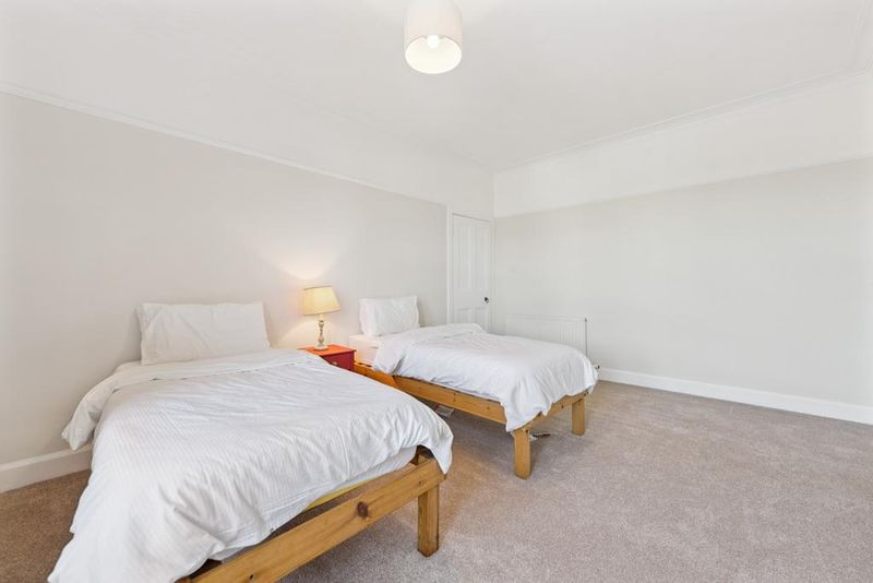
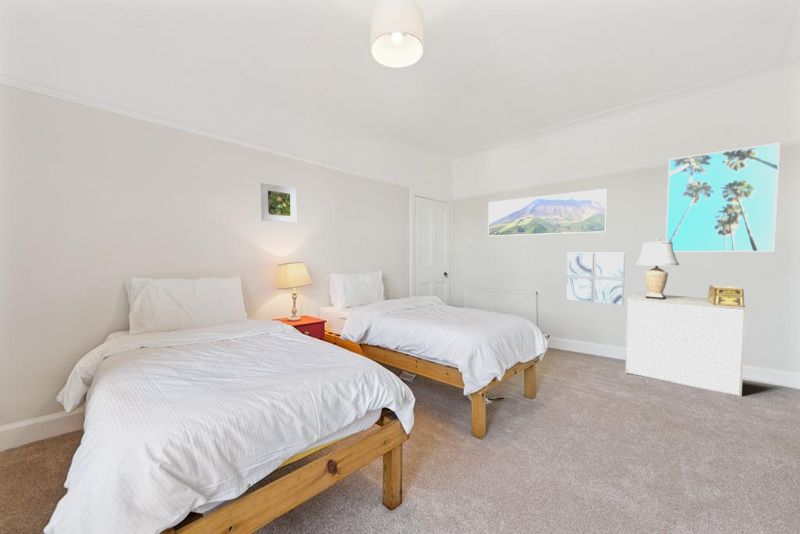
+ wall art [565,252,626,307]
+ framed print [487,188,608,237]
+ decorative box [707,284,745,307]
+ table lamp [635,237,680,300]
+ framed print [260,182,297,224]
+ dresser [624,292,747,398]
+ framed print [665,142,781,253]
